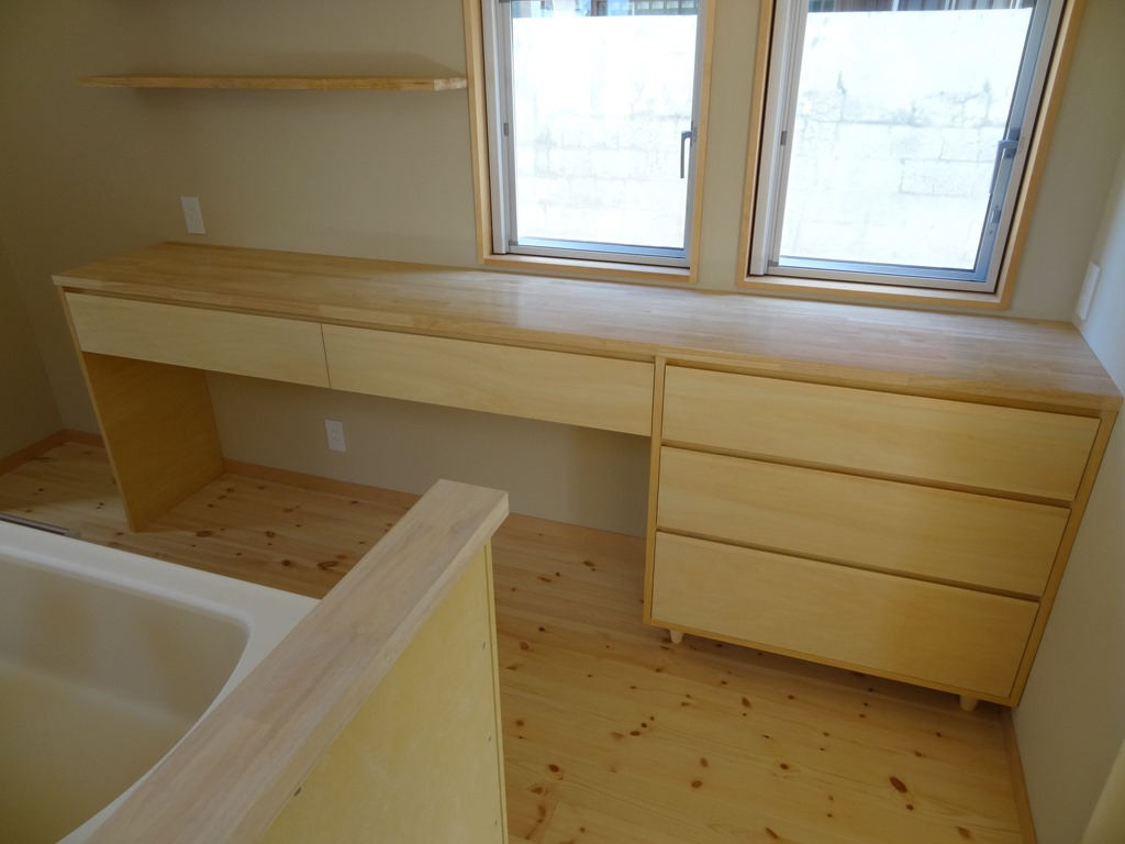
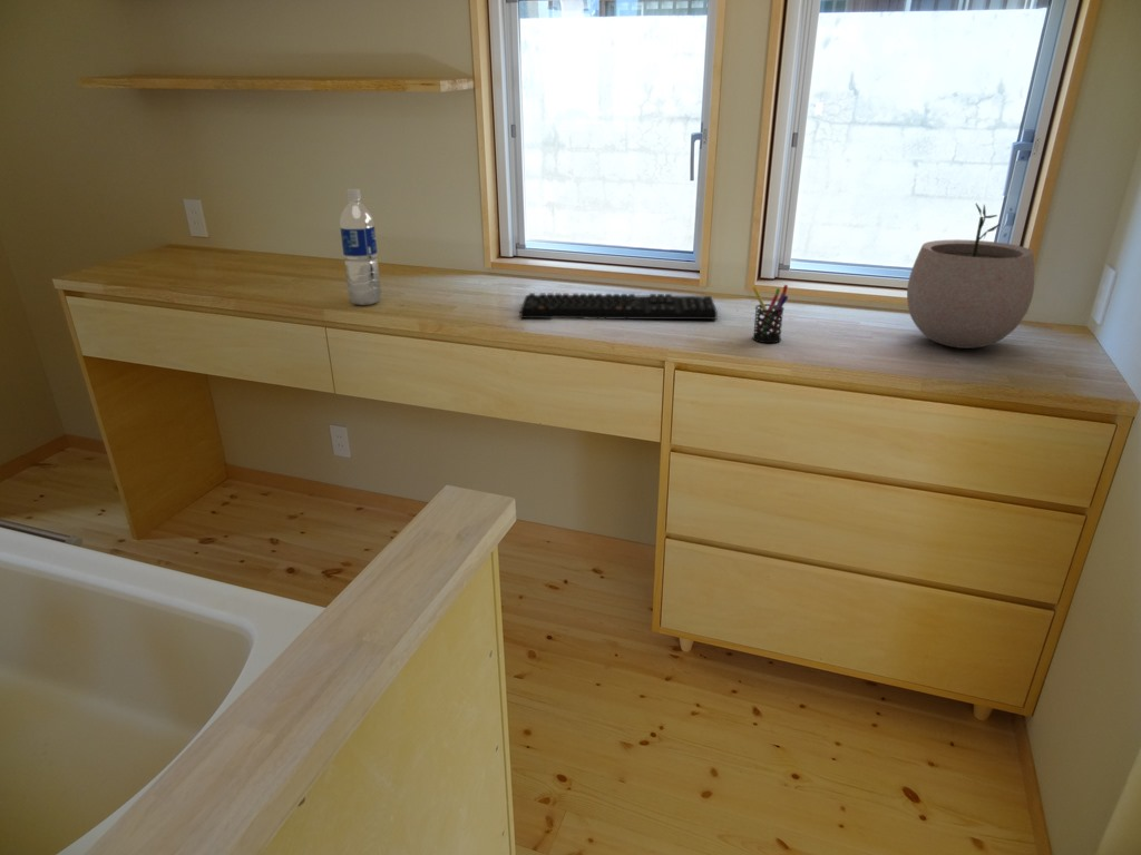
+ plant pot [906,203,1035,350]
+ water bottle [339,188,382,306]
+ keyboard [519,292,719,321]
+ pen holder [752,284,789,344]
